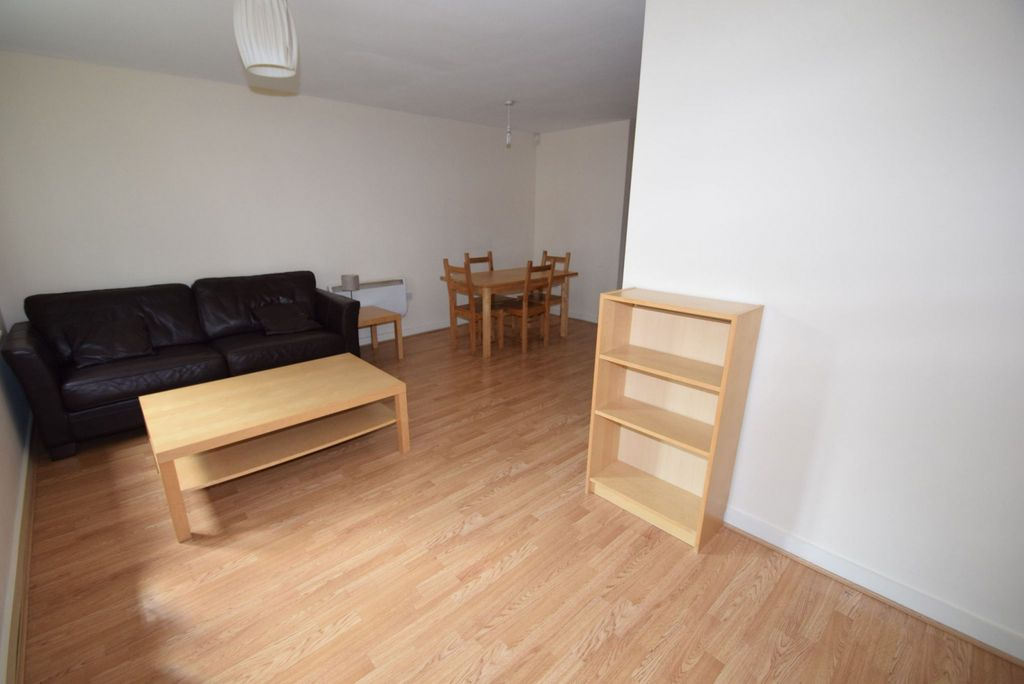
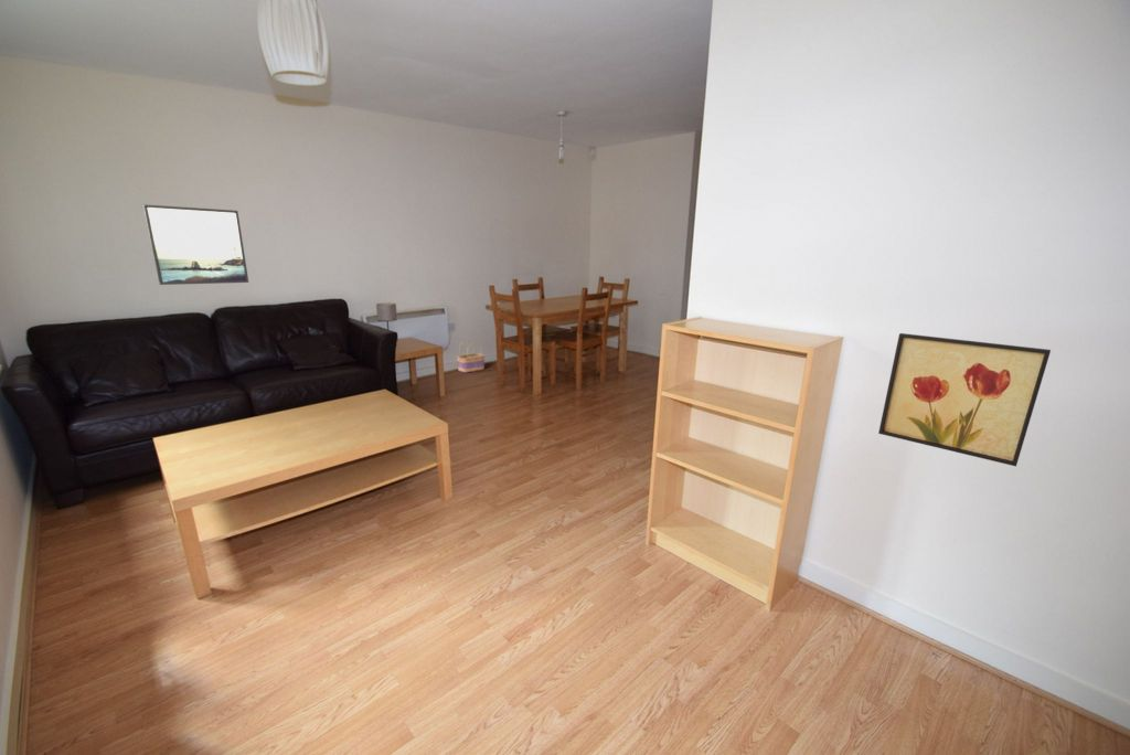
+ wall art [877,332,1052,467]
+ basket [456,340,486,374]
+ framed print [142,203,249,286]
